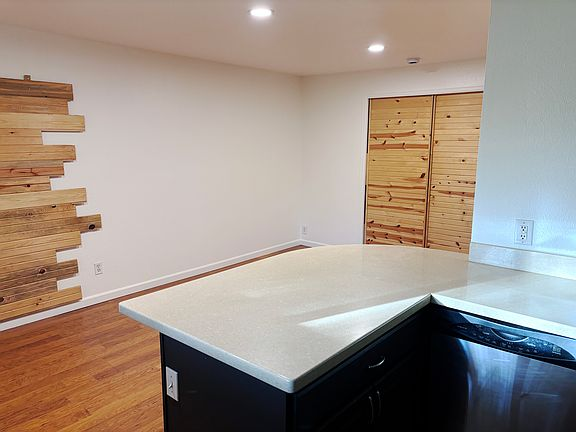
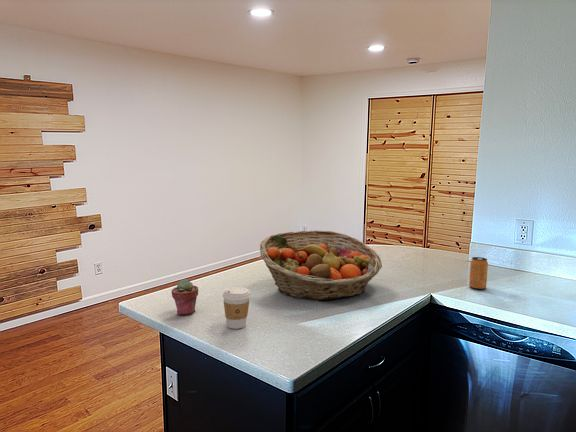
+ beverage can [468,256,489,290]
+ coffee cup [222,286,251,330]
+ potted succulent [170,279,199,316]
+ fruit basket [259,229,383,301]
